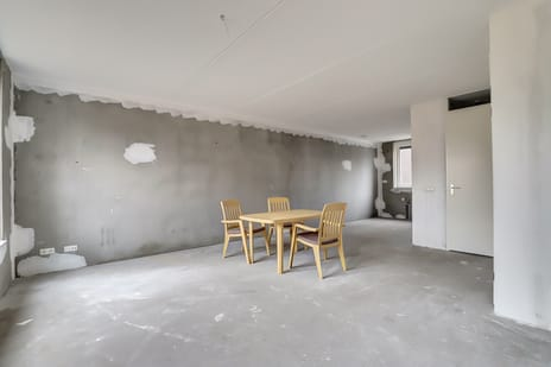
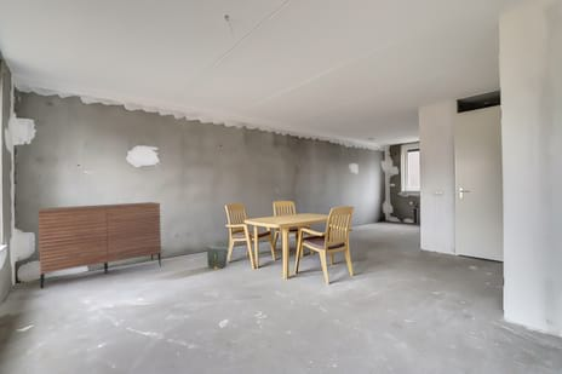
+ sideboard [36,201,162,289]
+ bag [206,244,229,270]
